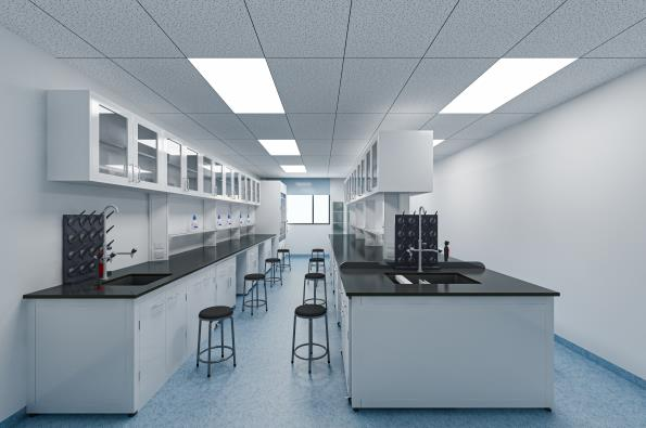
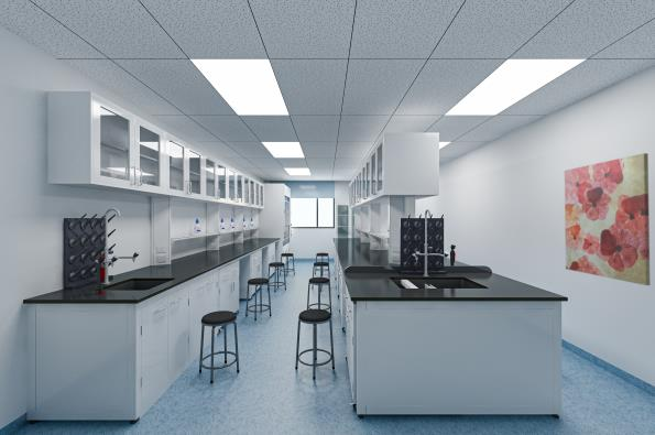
+ wall art [564,152,652,286]
